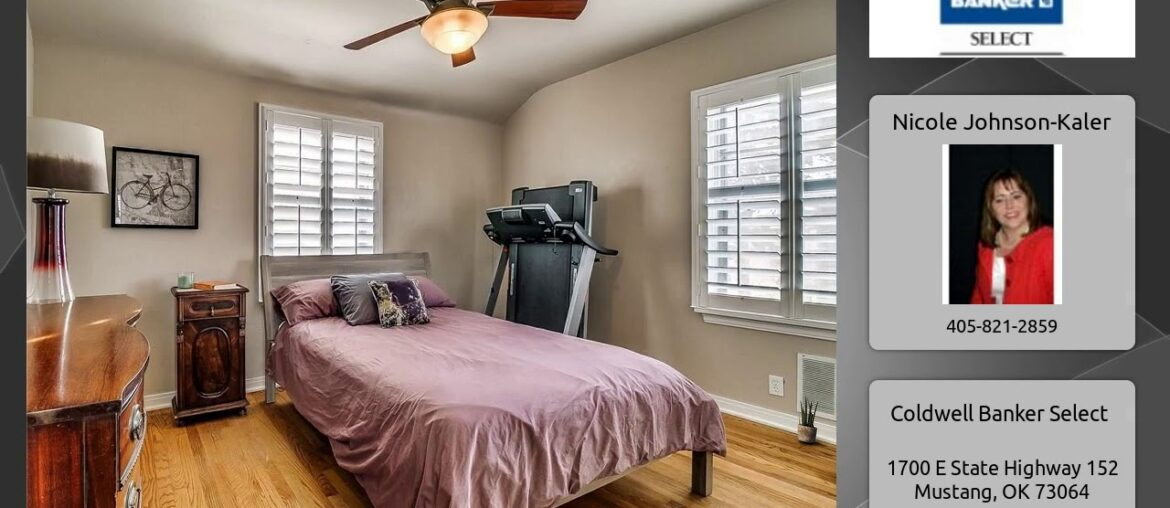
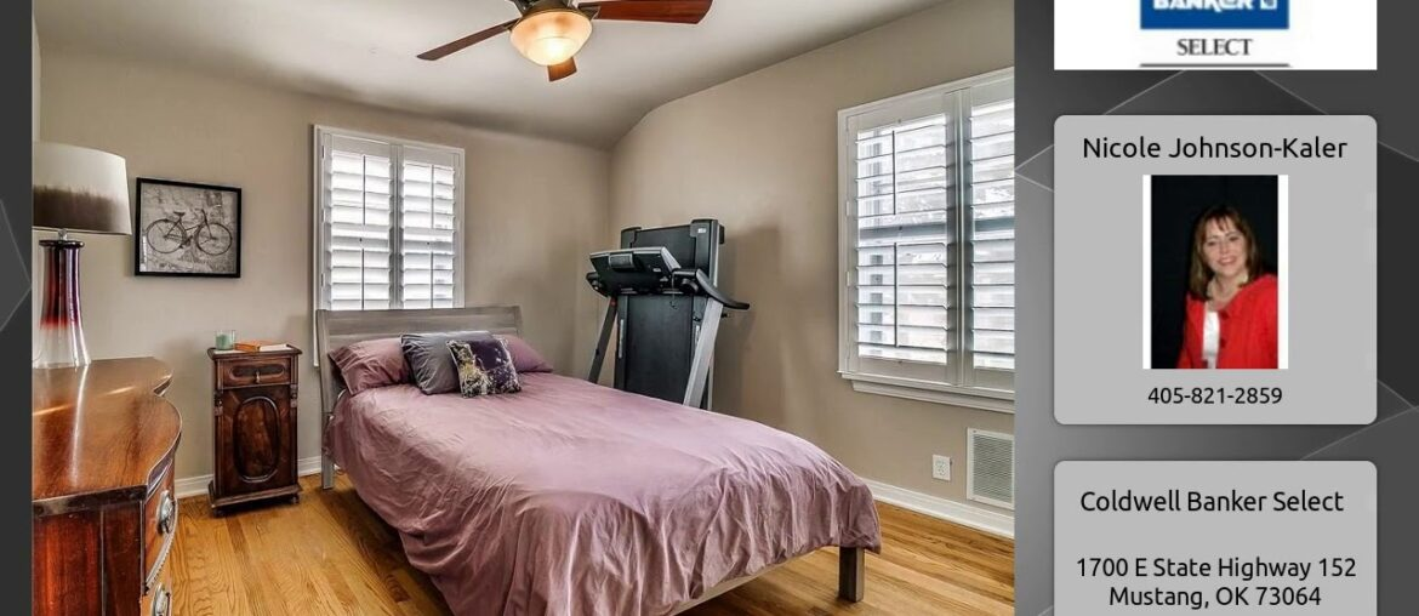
- potted plant [797,396,819,444]
